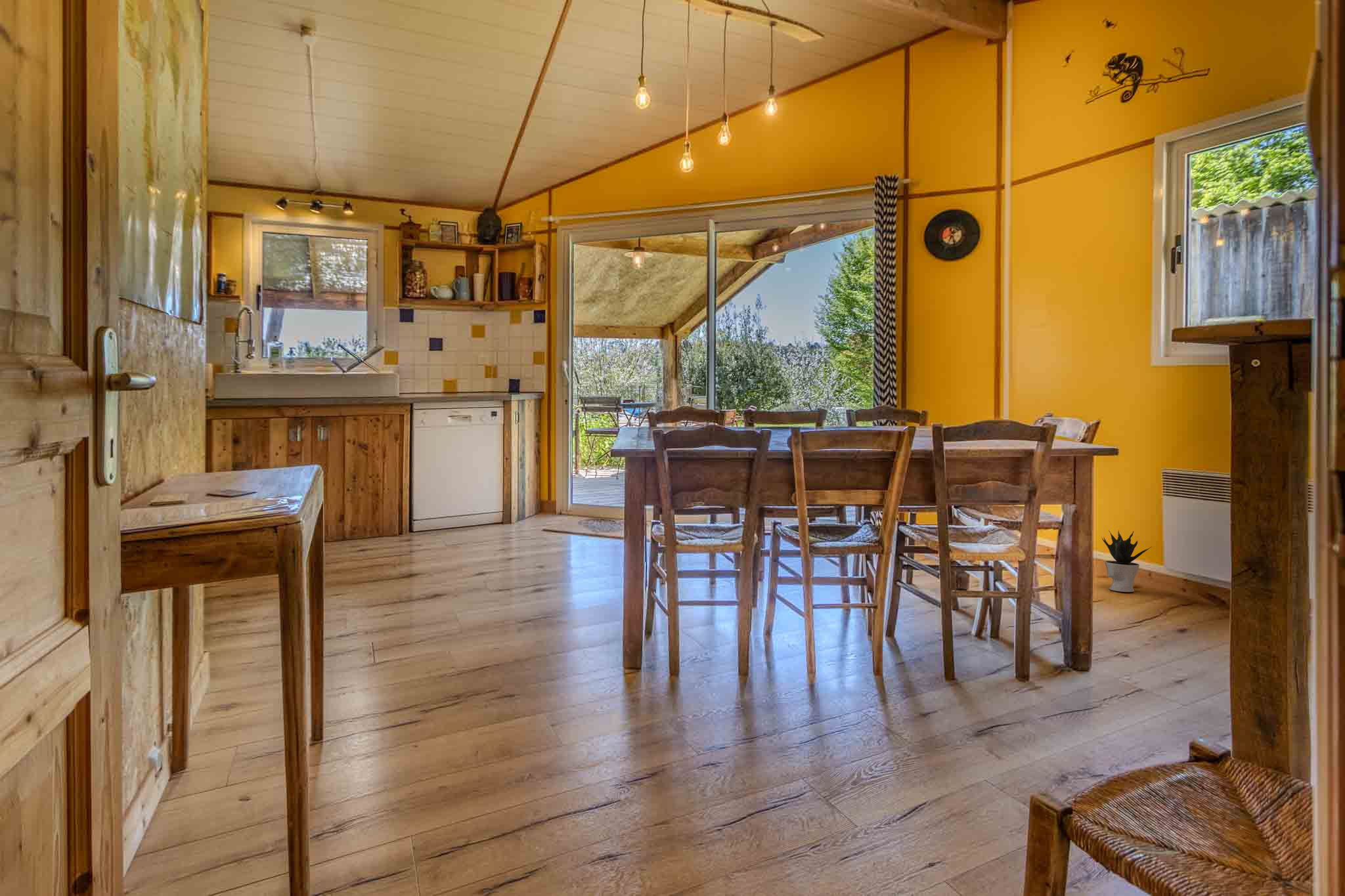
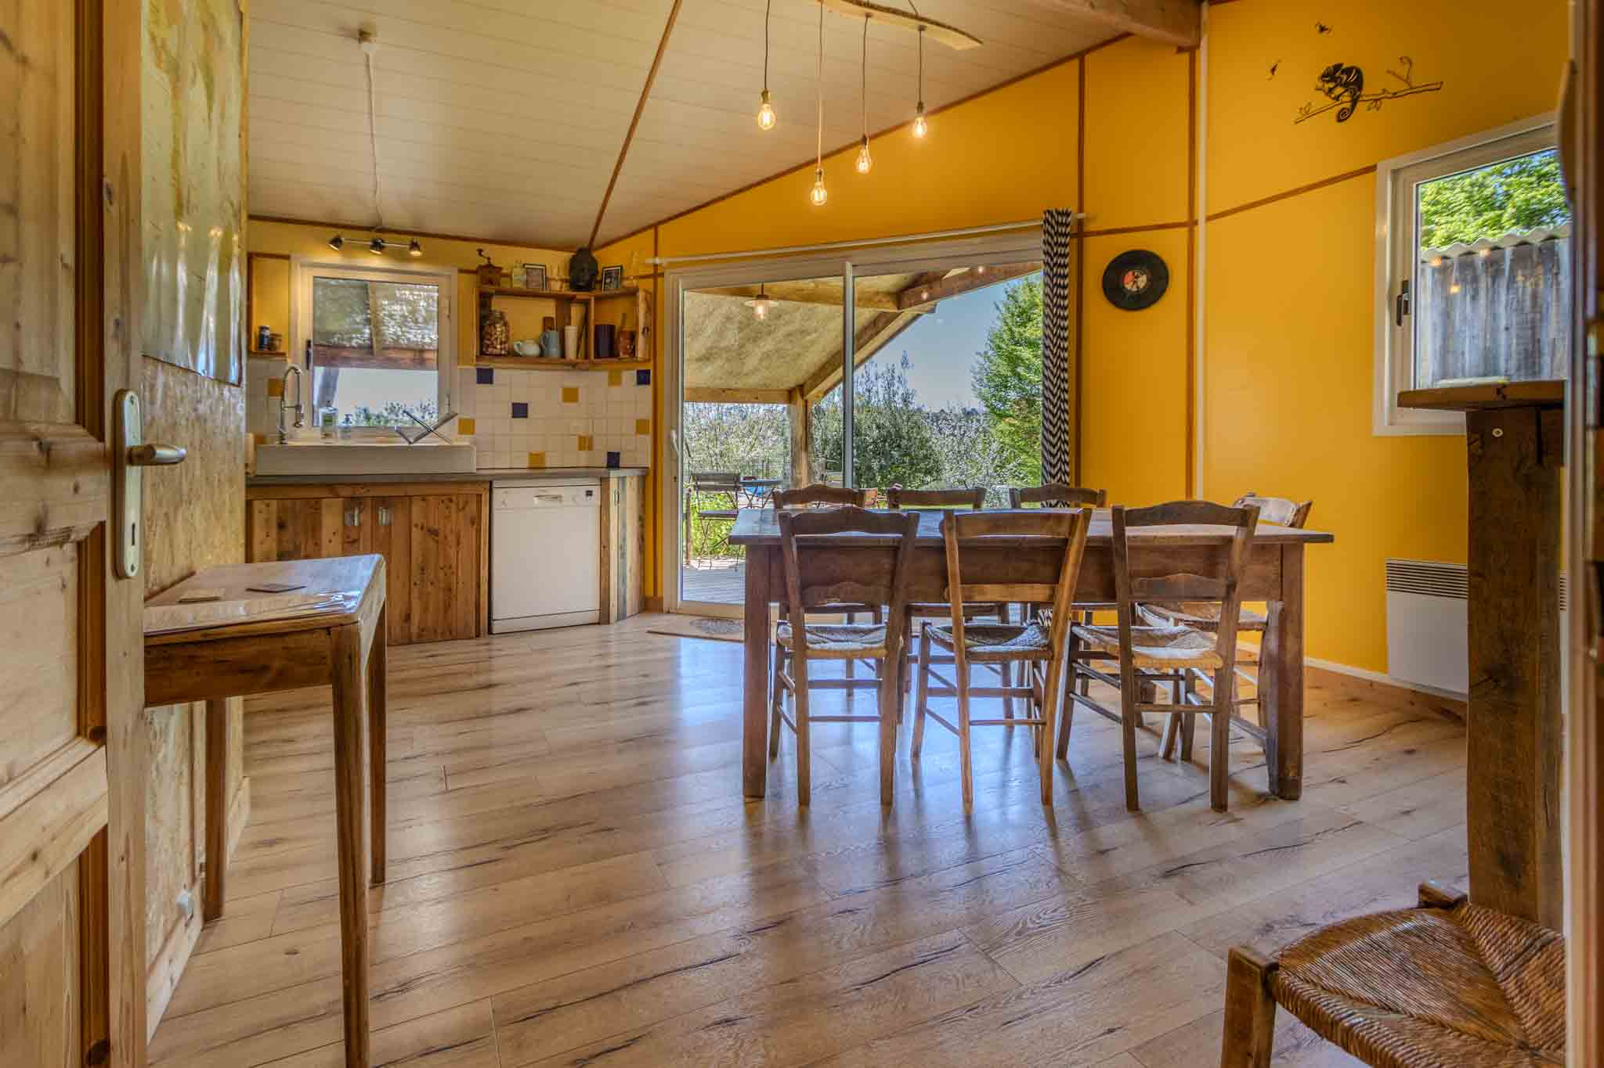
- potted plant [1101,530,1153,593]
